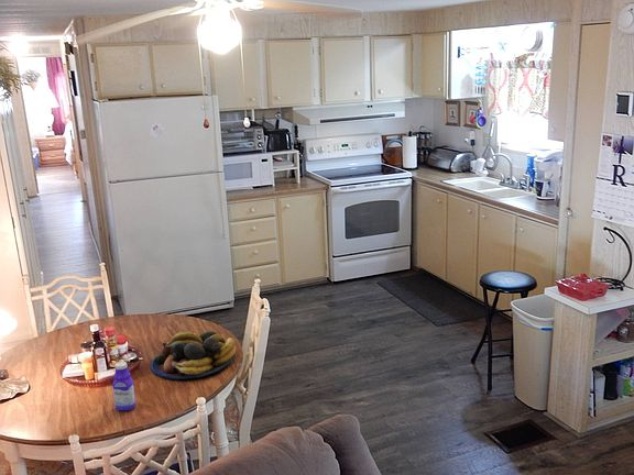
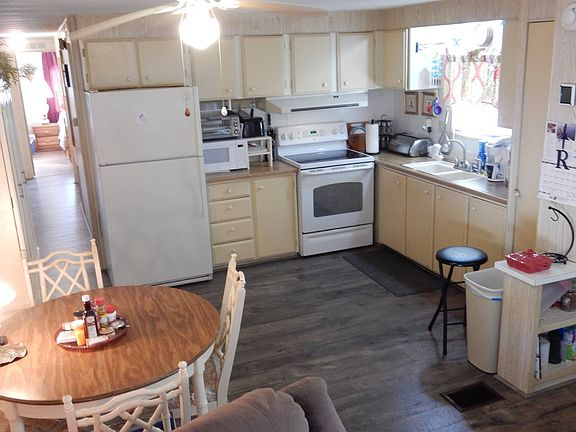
- bottle [111,361,136,411]
- fruit bowl [150,330,238,380]
